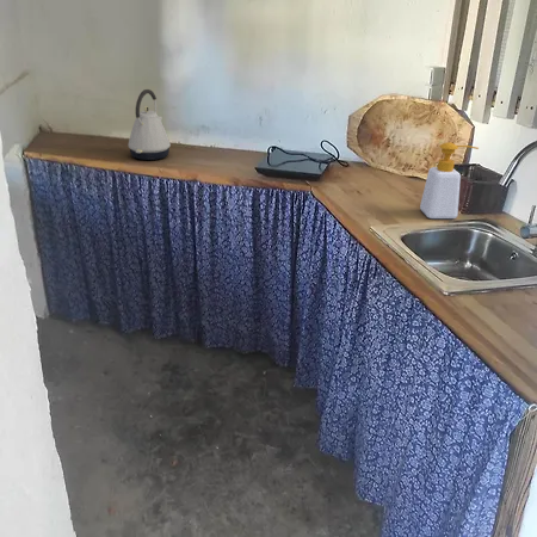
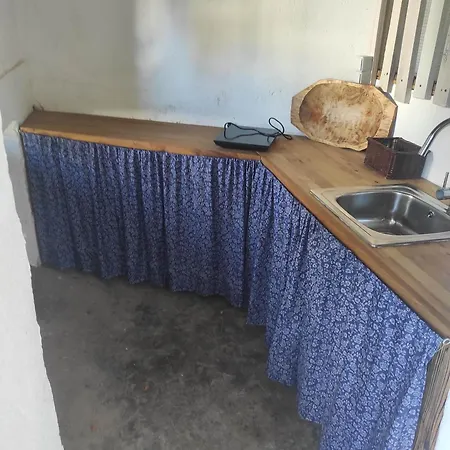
- kettle [128,88,172,161]
- soap bottle [419,141,480,220]
